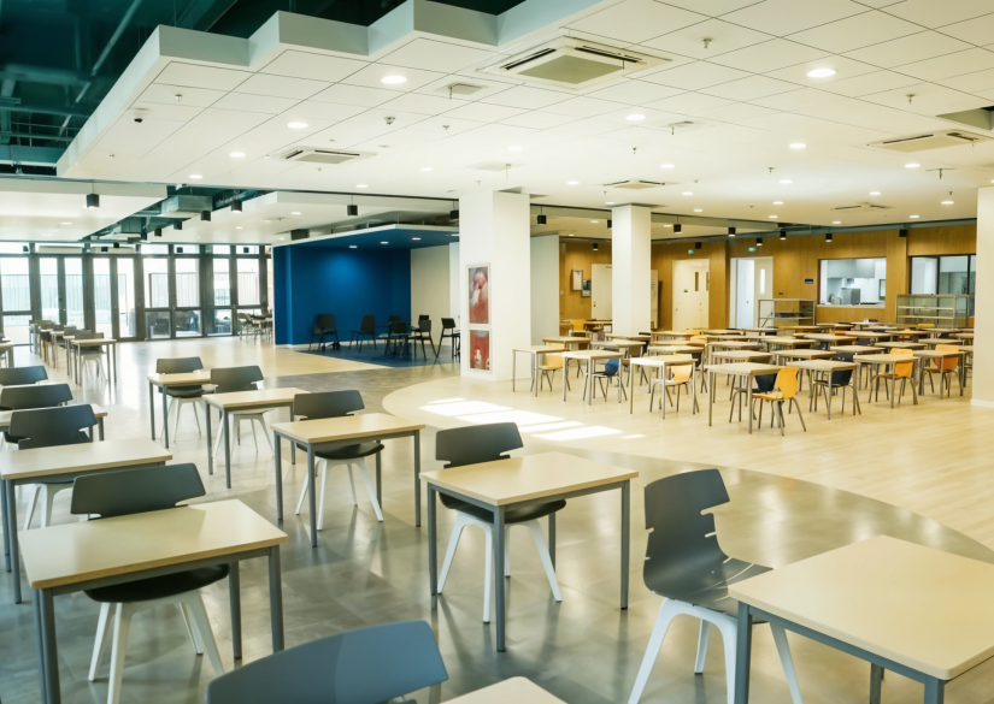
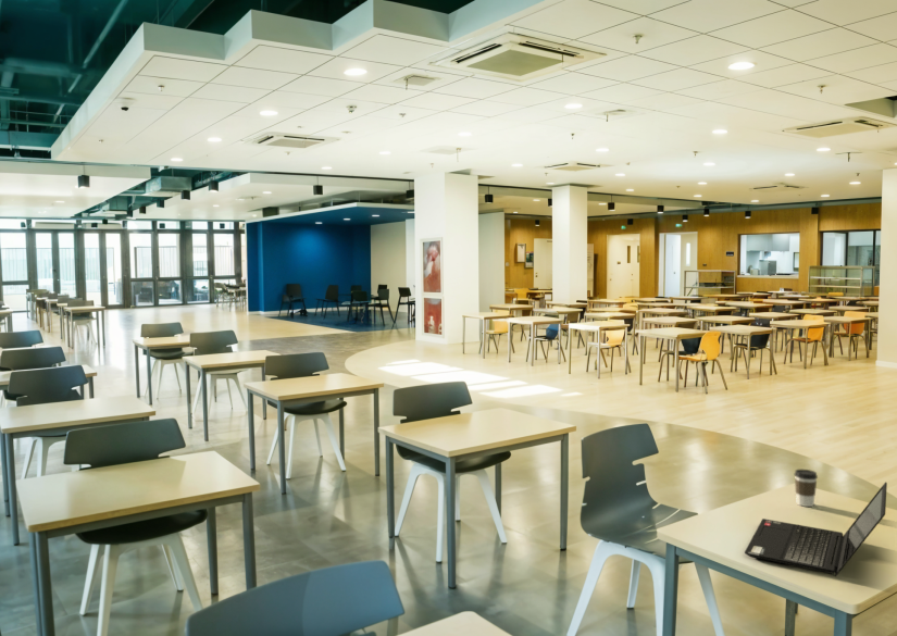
+ coffee cup [794,469,819,508]
+ laptop computer [744,481,888,577]
